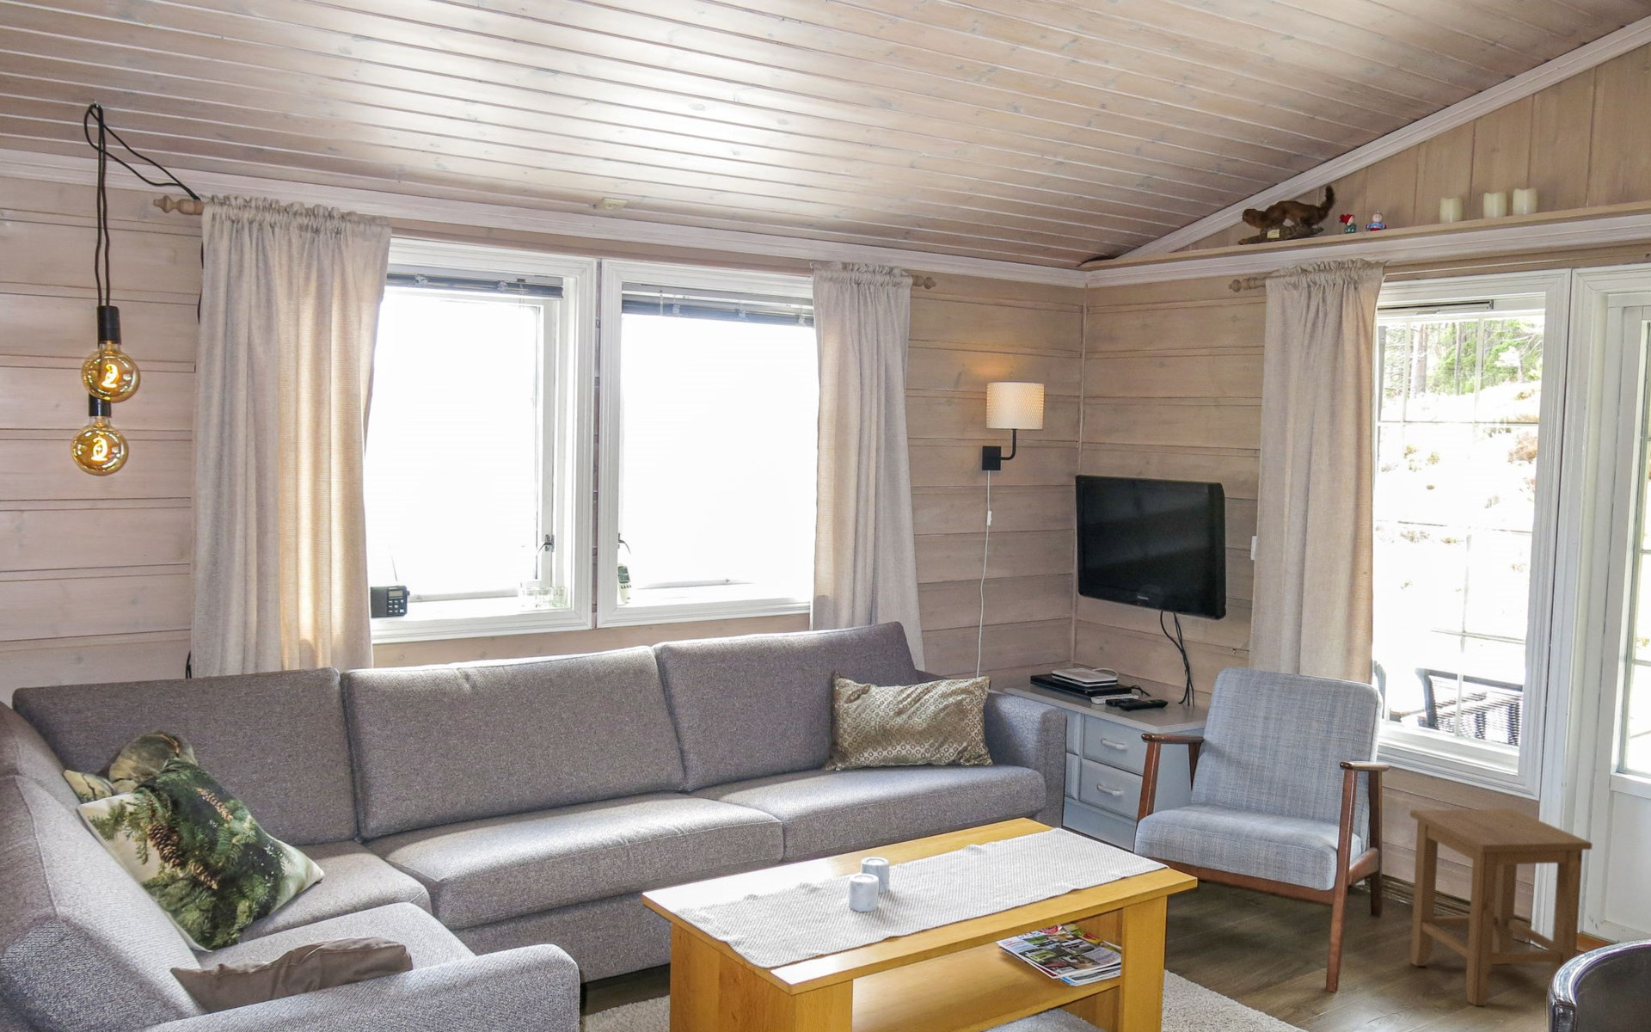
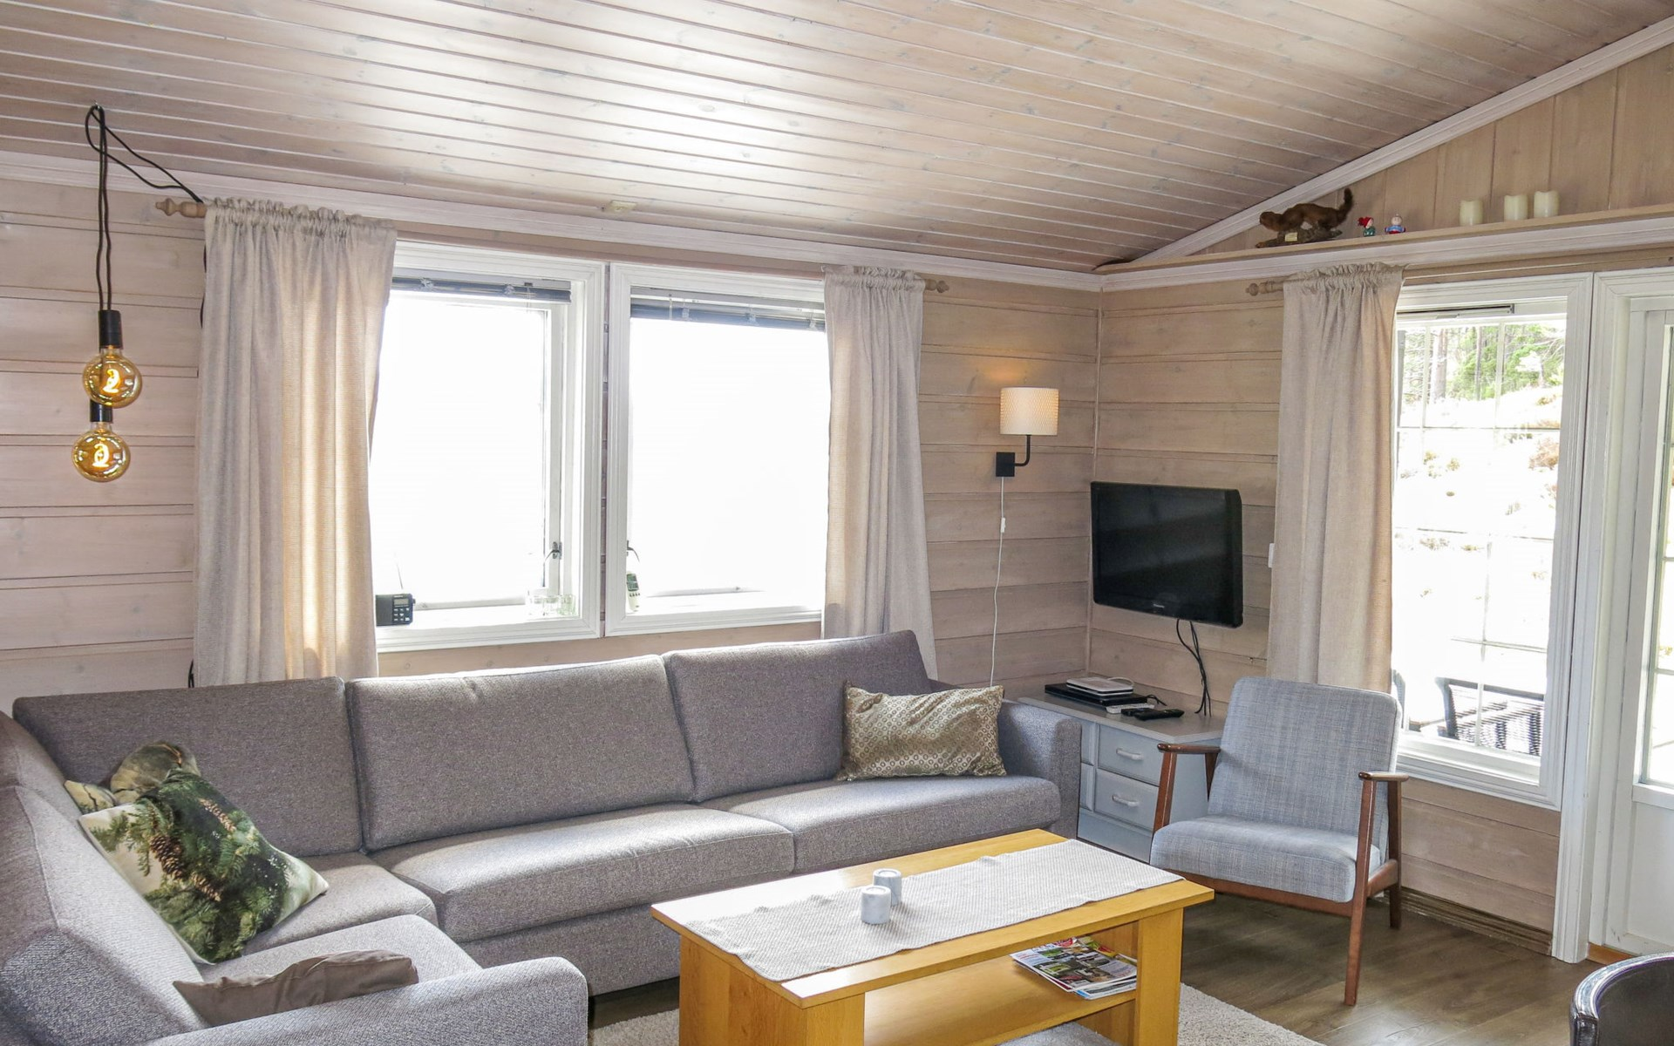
- stool [1410,807,1594,1006]
